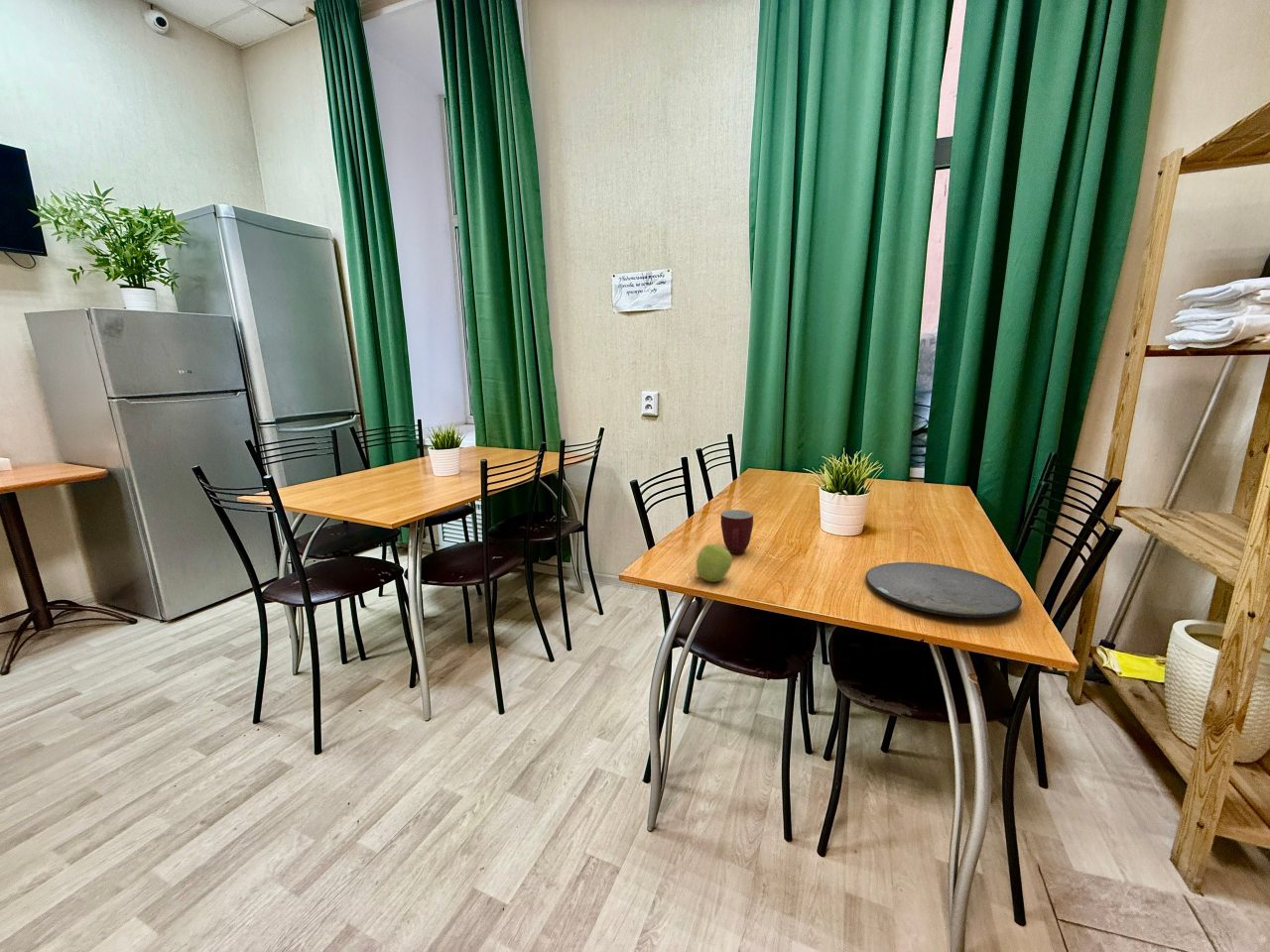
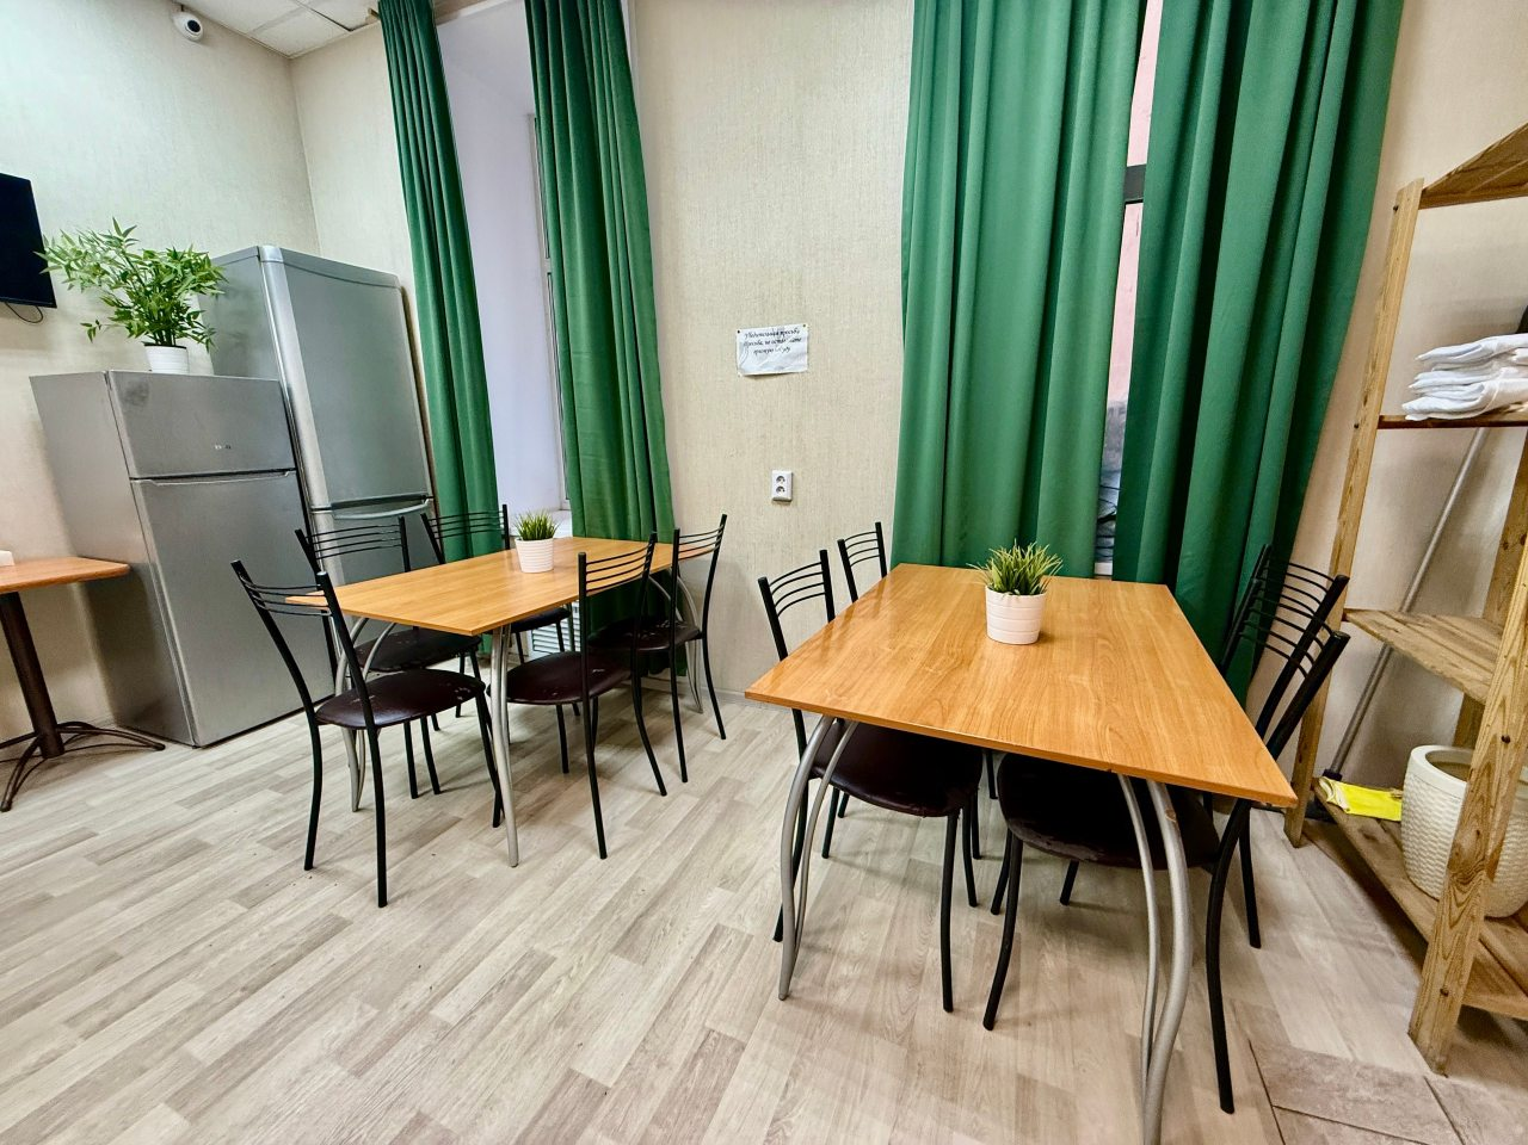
- mug [720,509,754,555]
- plate [865,561,1023,619]
- apple [696,543,733,583]
